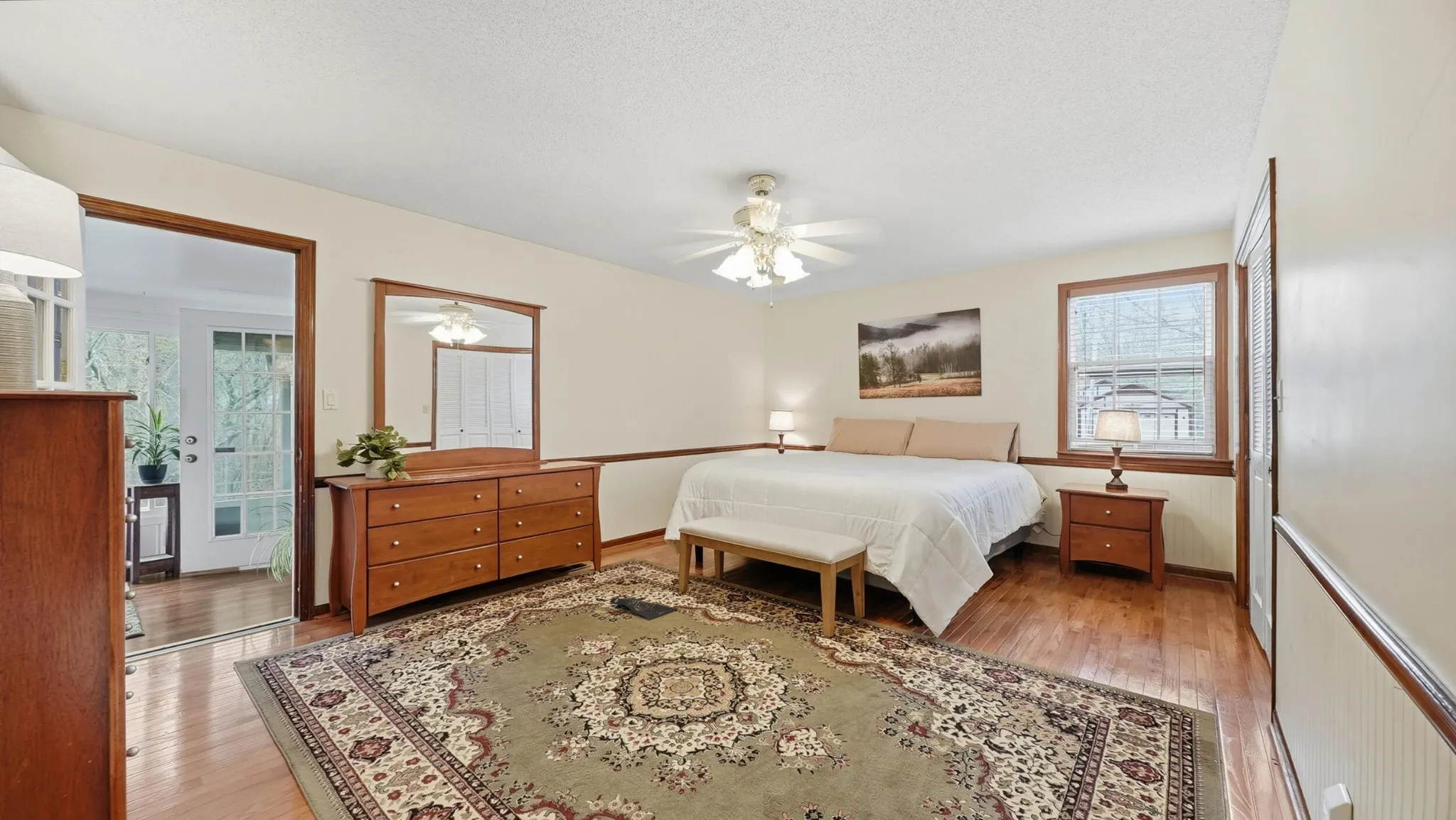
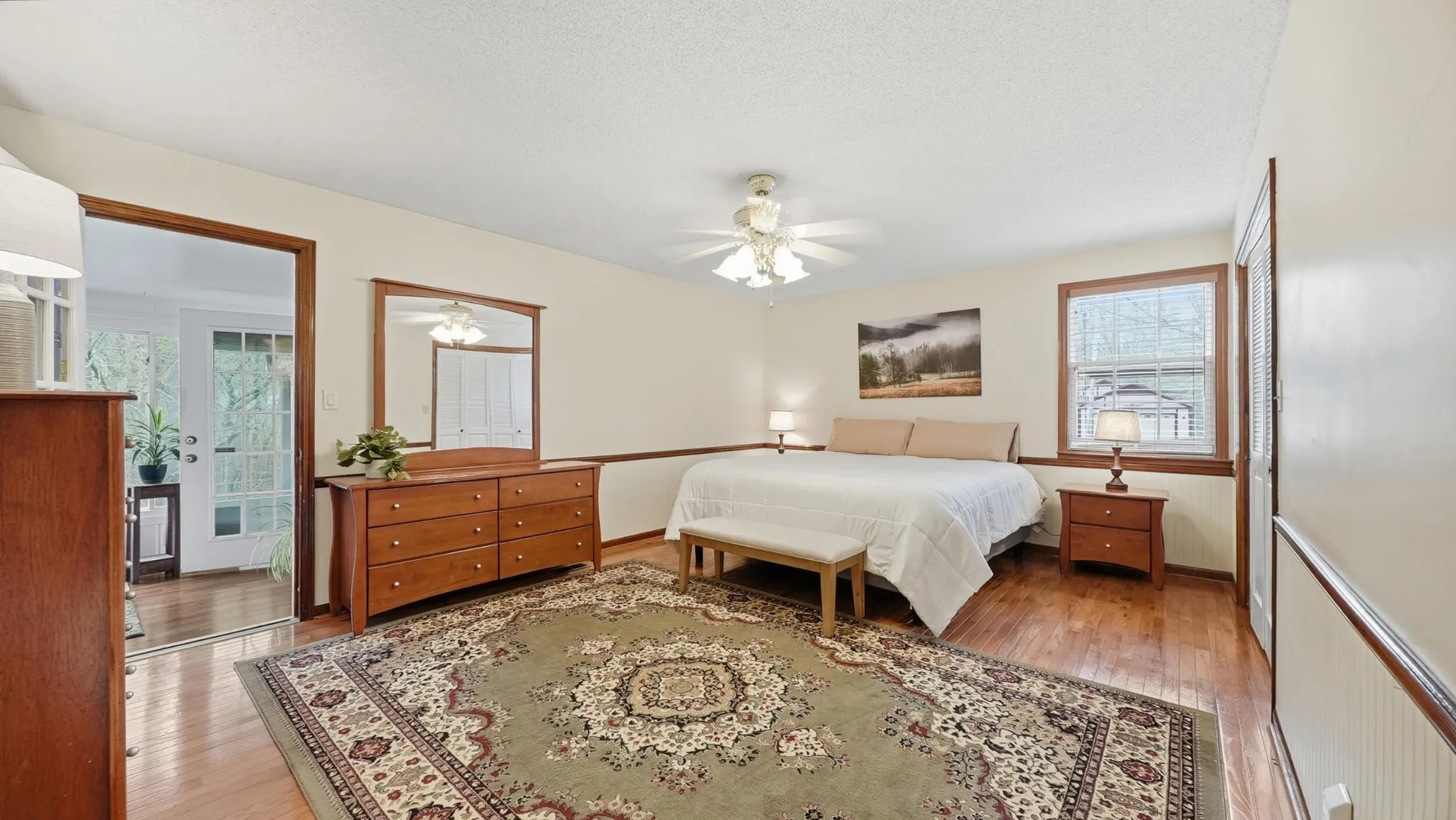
- bag [609,596,677,621]
